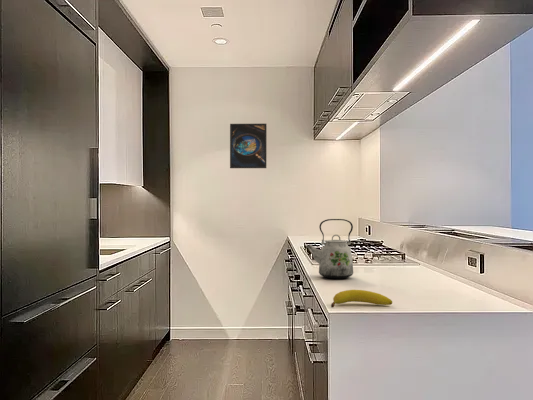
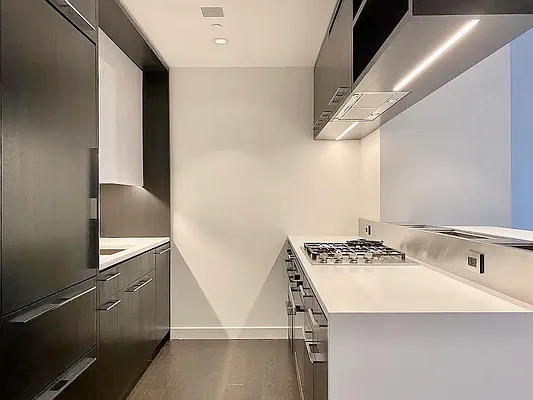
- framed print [229,123,268,169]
- fruit [330,289,393,308]
- kettle [305,218,354,280]
